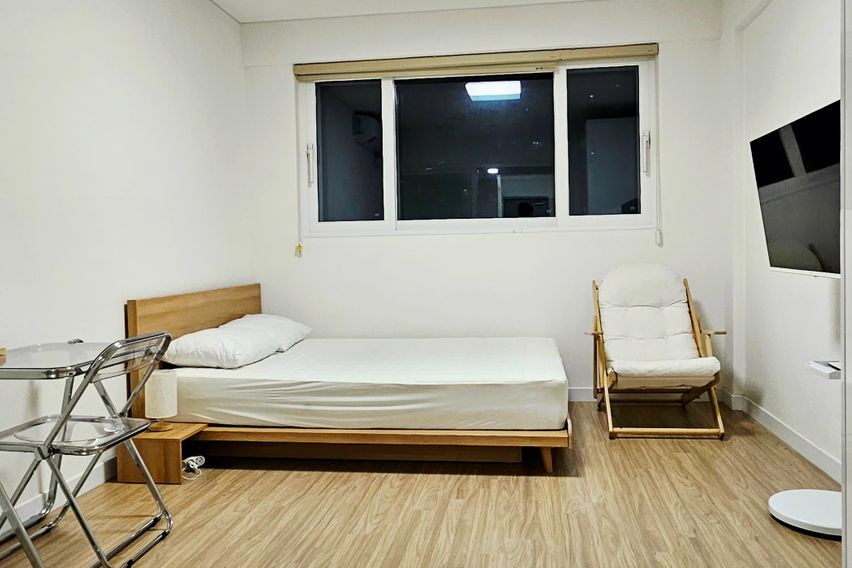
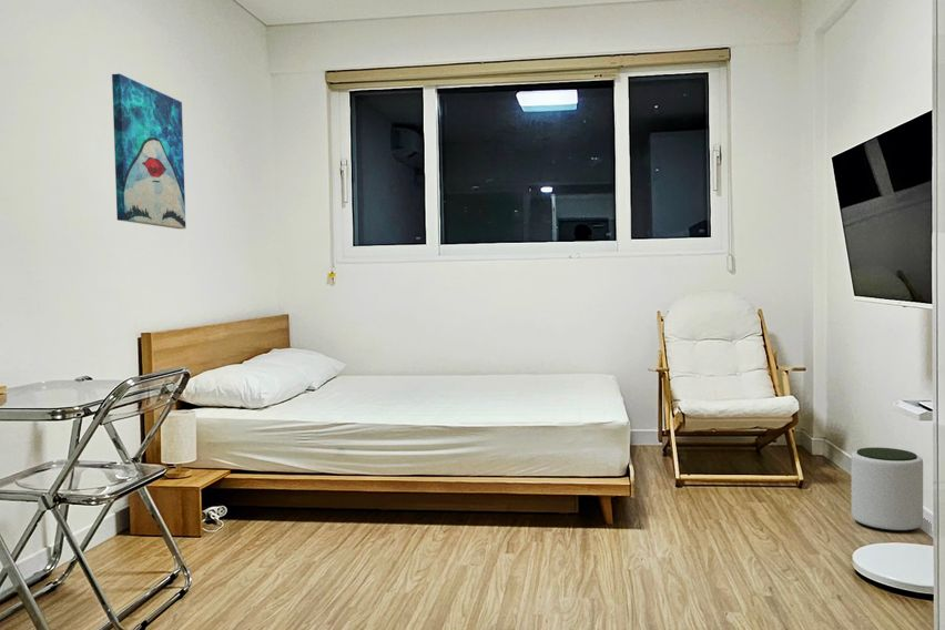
+ wall art [111,73,187,230]
+ plant pot [851,446,924,532]
